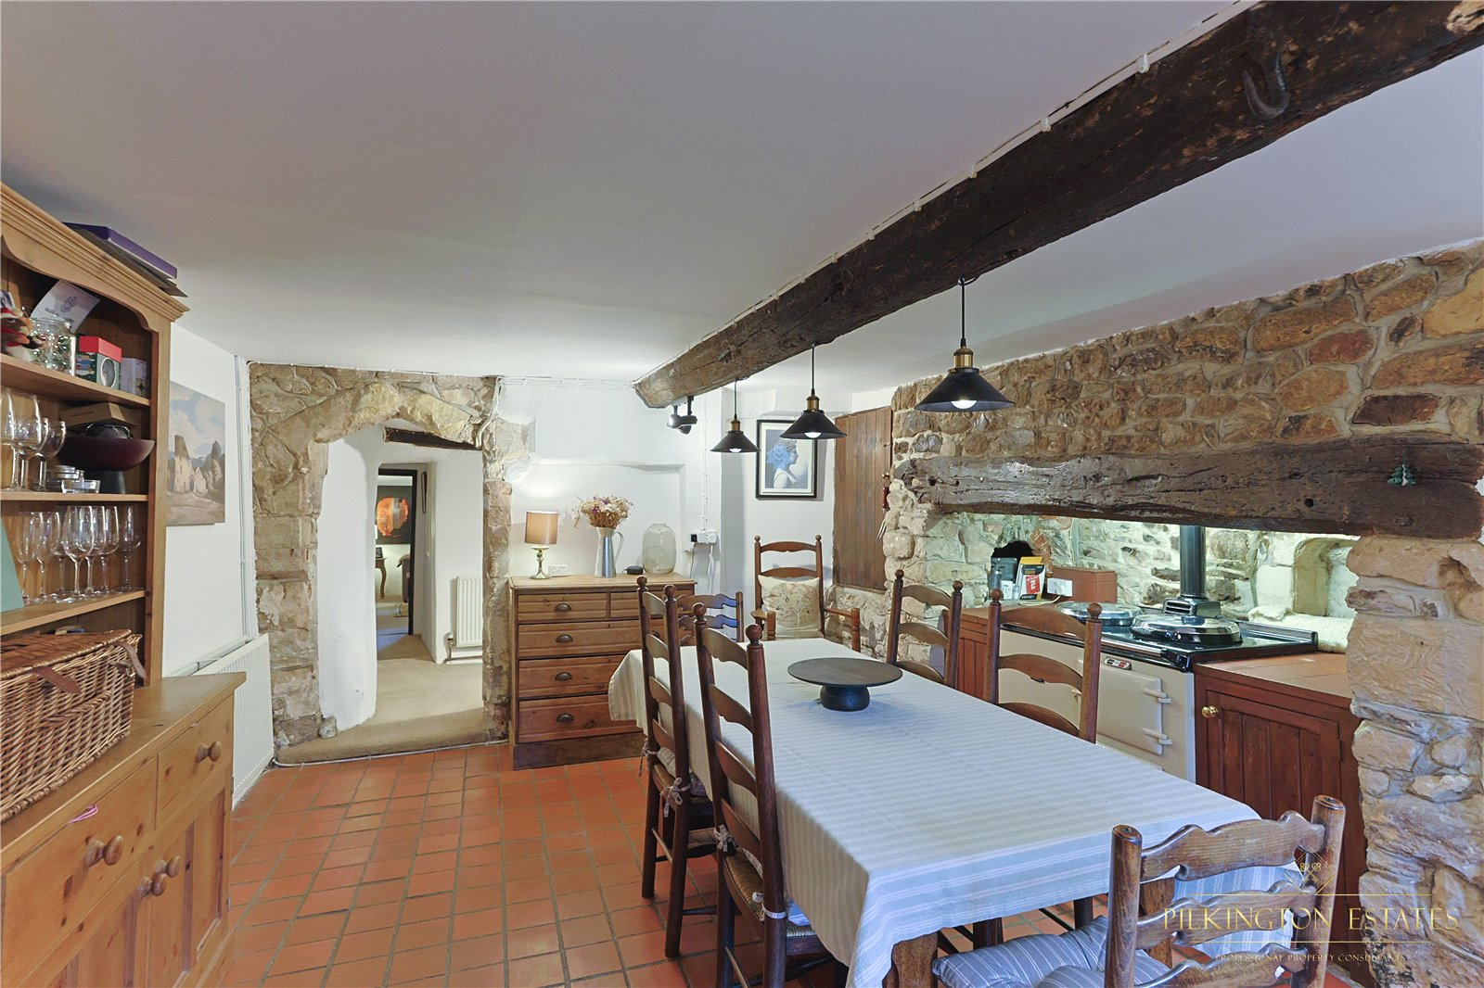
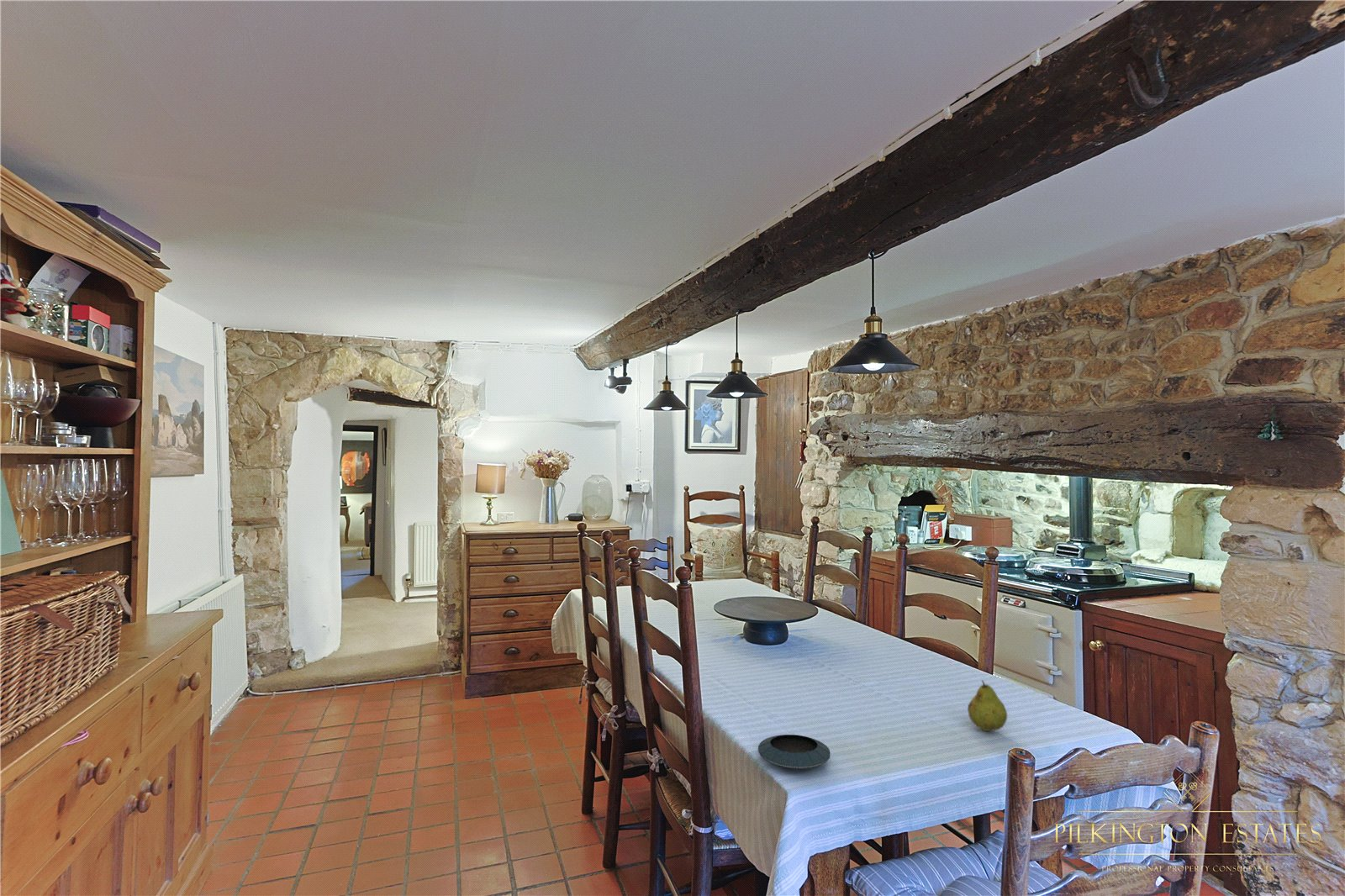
+ fruit [967,679,1008,732]
+ saucer [757,734,831,770]
